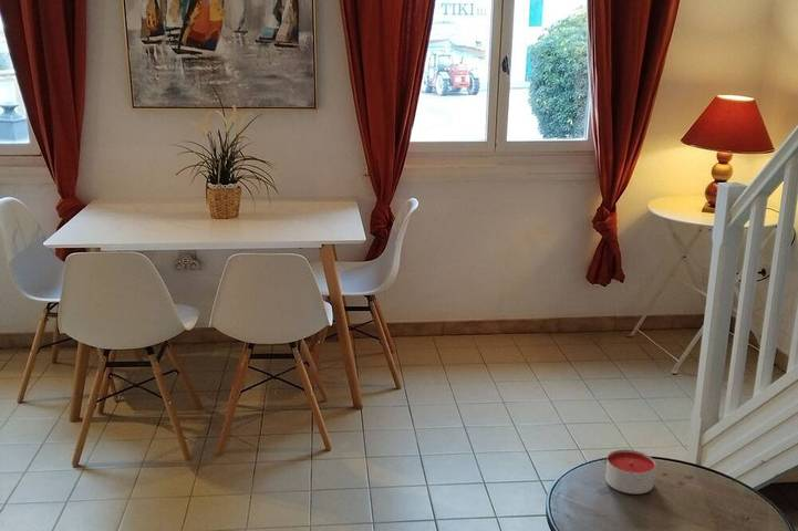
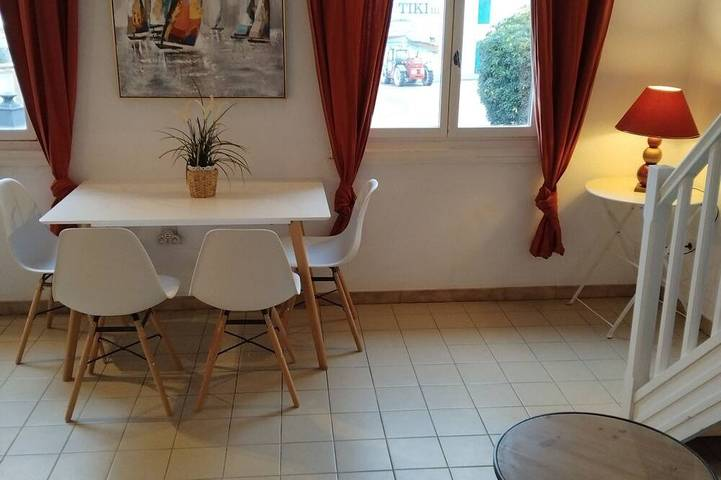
- candle [604,449,656,494]
